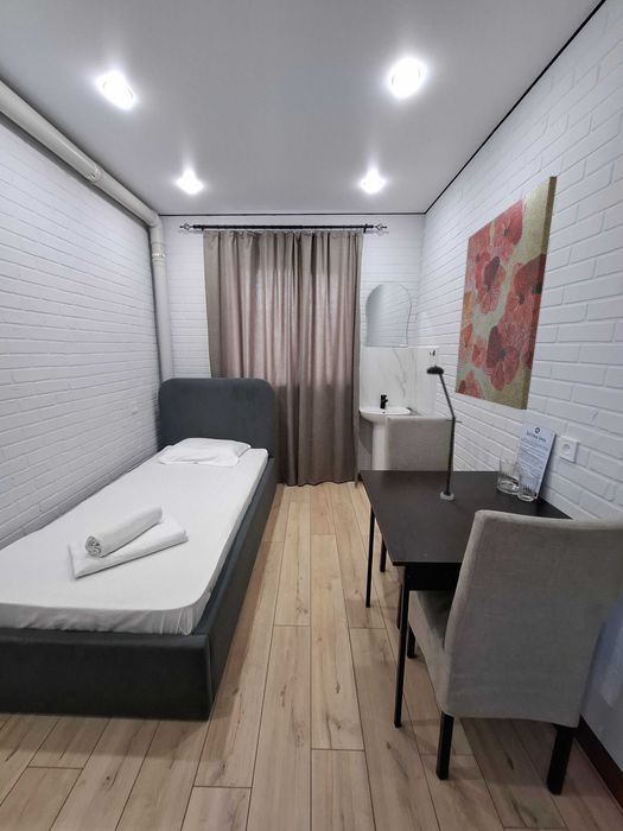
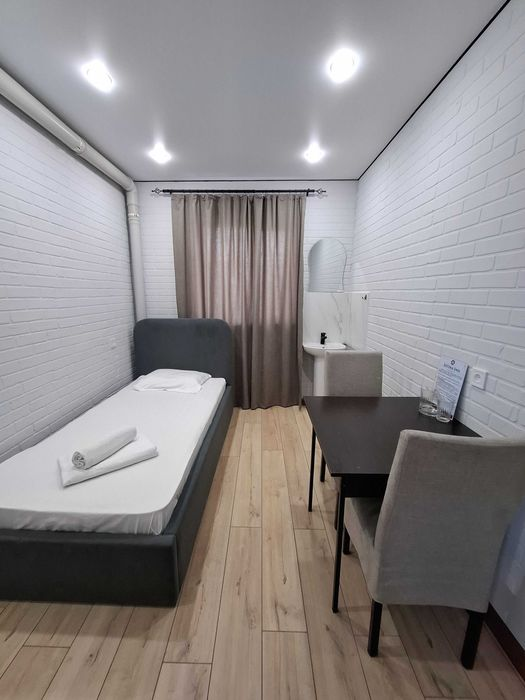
- desk lamp [425,363,463,501]
- wall art [453,176,559,411]
